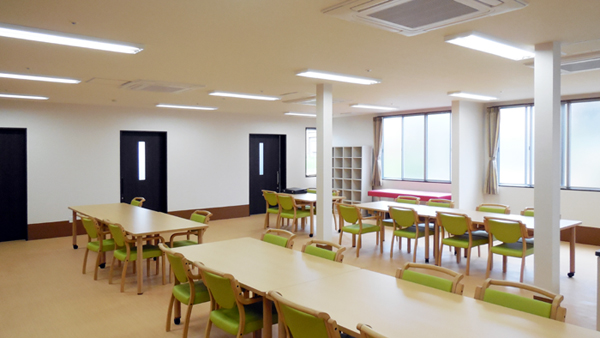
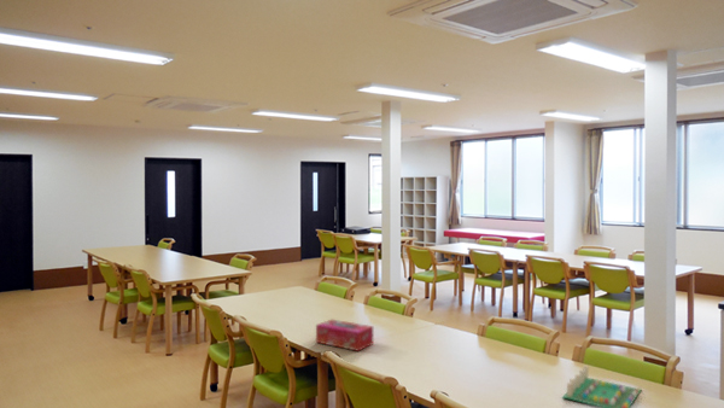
+ board game [561,365,642,408]
+ tissue box [315,319,374,352]
